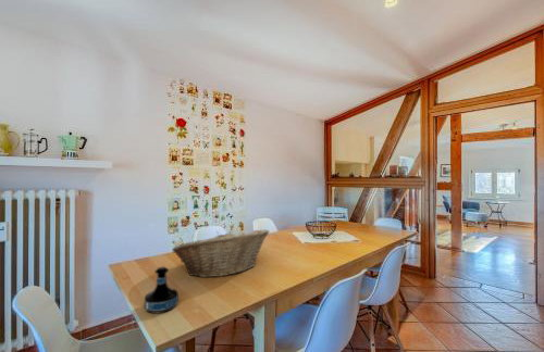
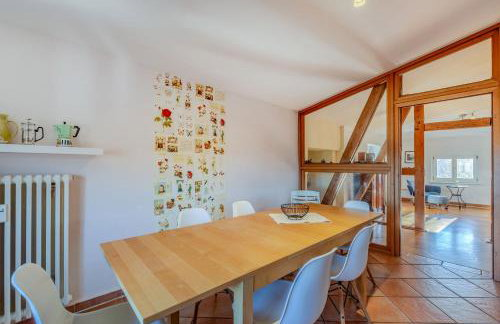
- fruit basket [171,228,270,278]
- tequila bottle [144,265,180,315]
